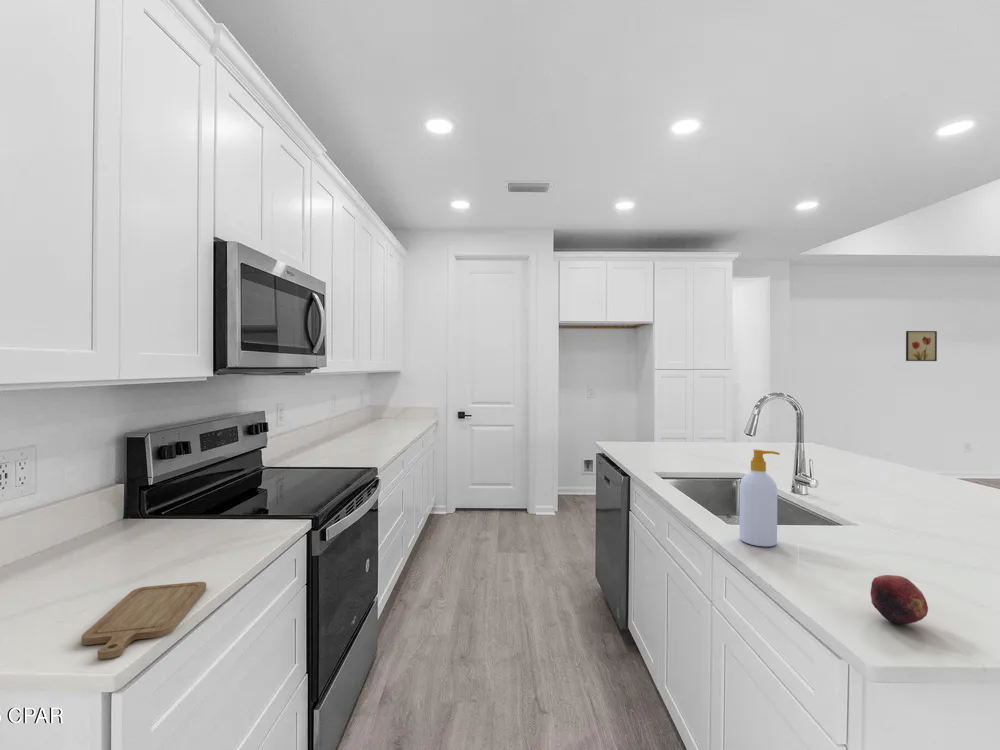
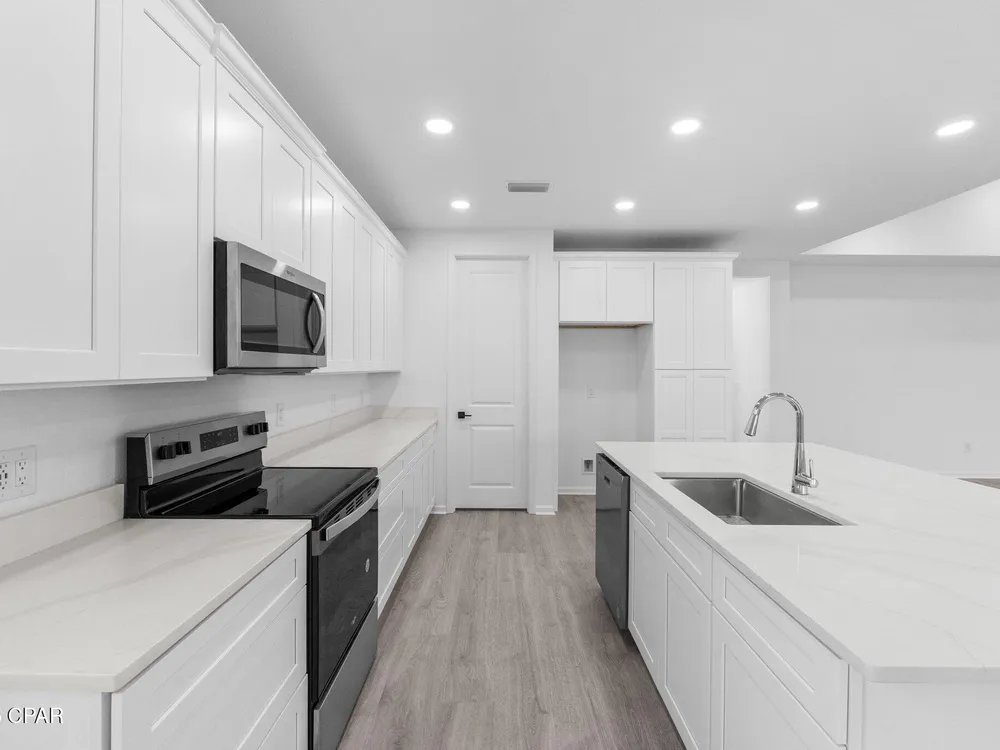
- wall art [905,330,938,362]
- soap bottle [738,448,781,548]
- fruit [869,574,929,625]
- chopping board [81,581,207,660]
